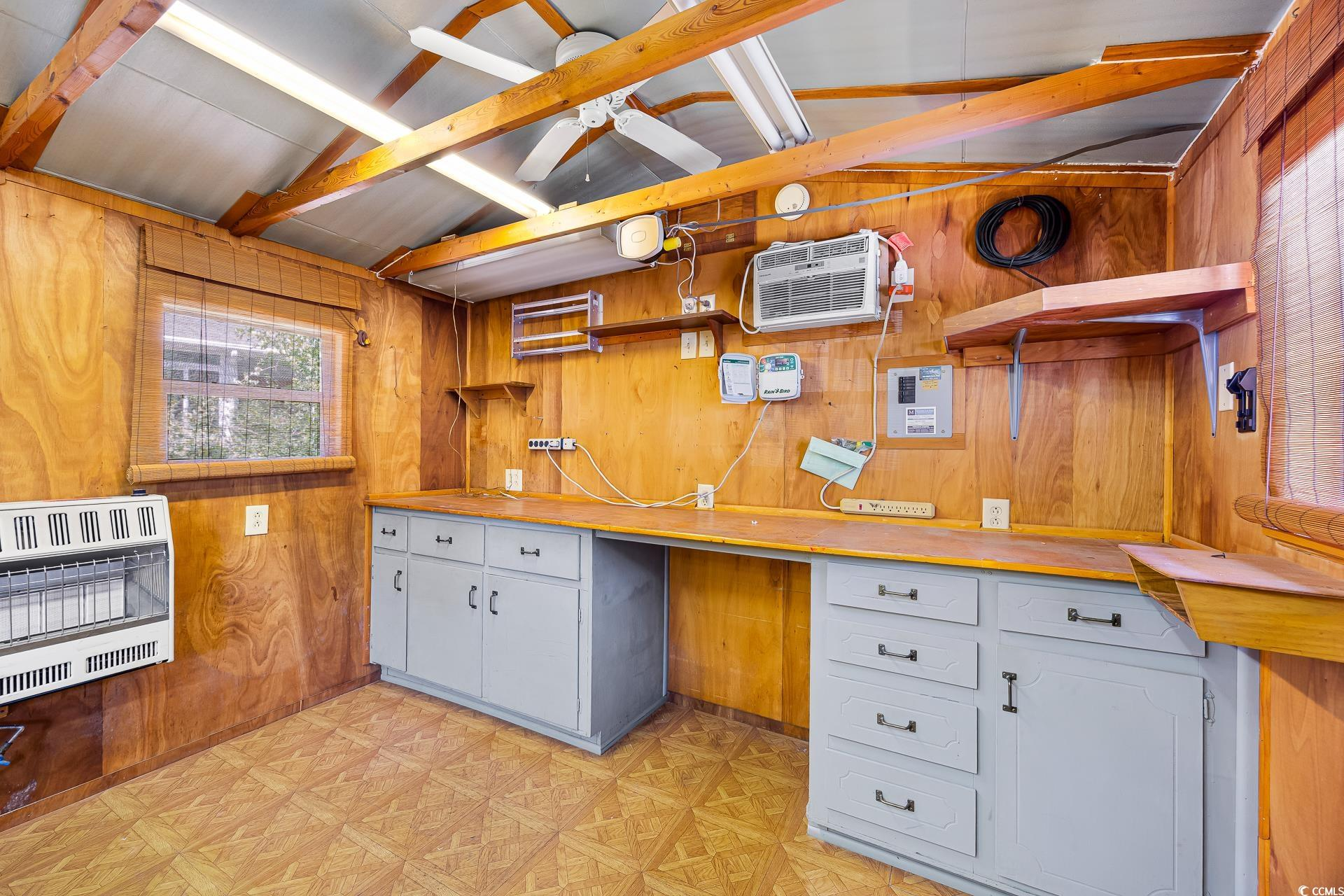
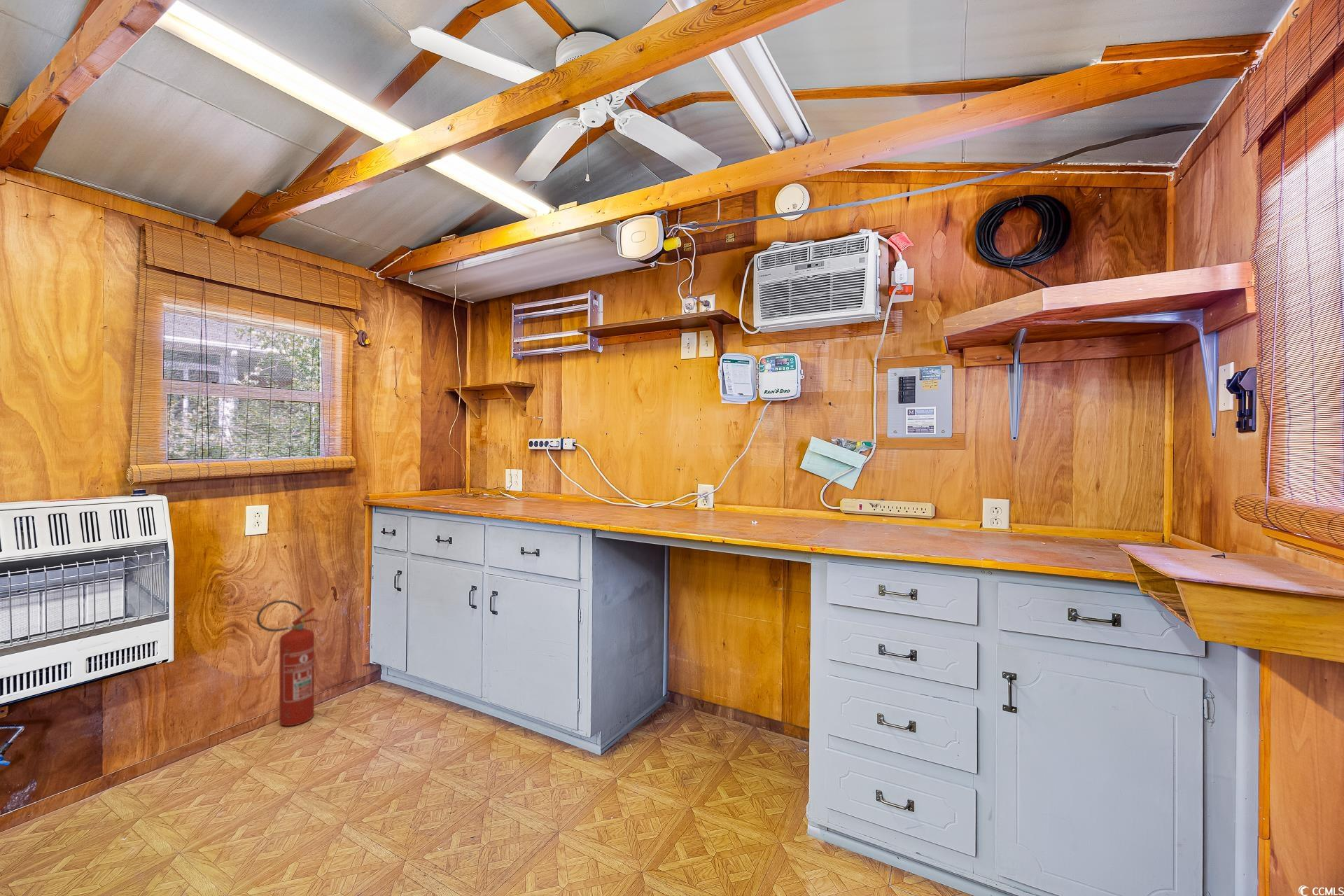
+ fire extinguisher [255,599,320,727]
